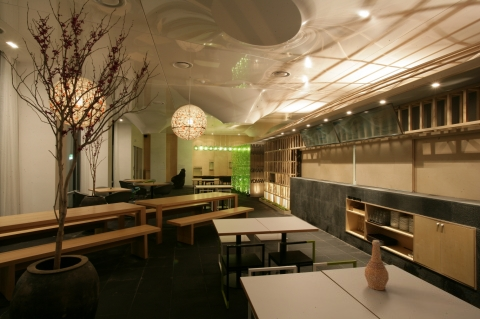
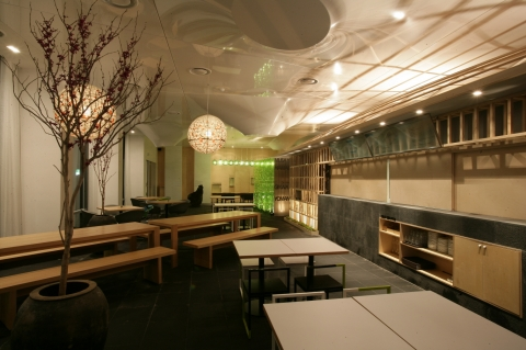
- vase [364,239,390,291]
